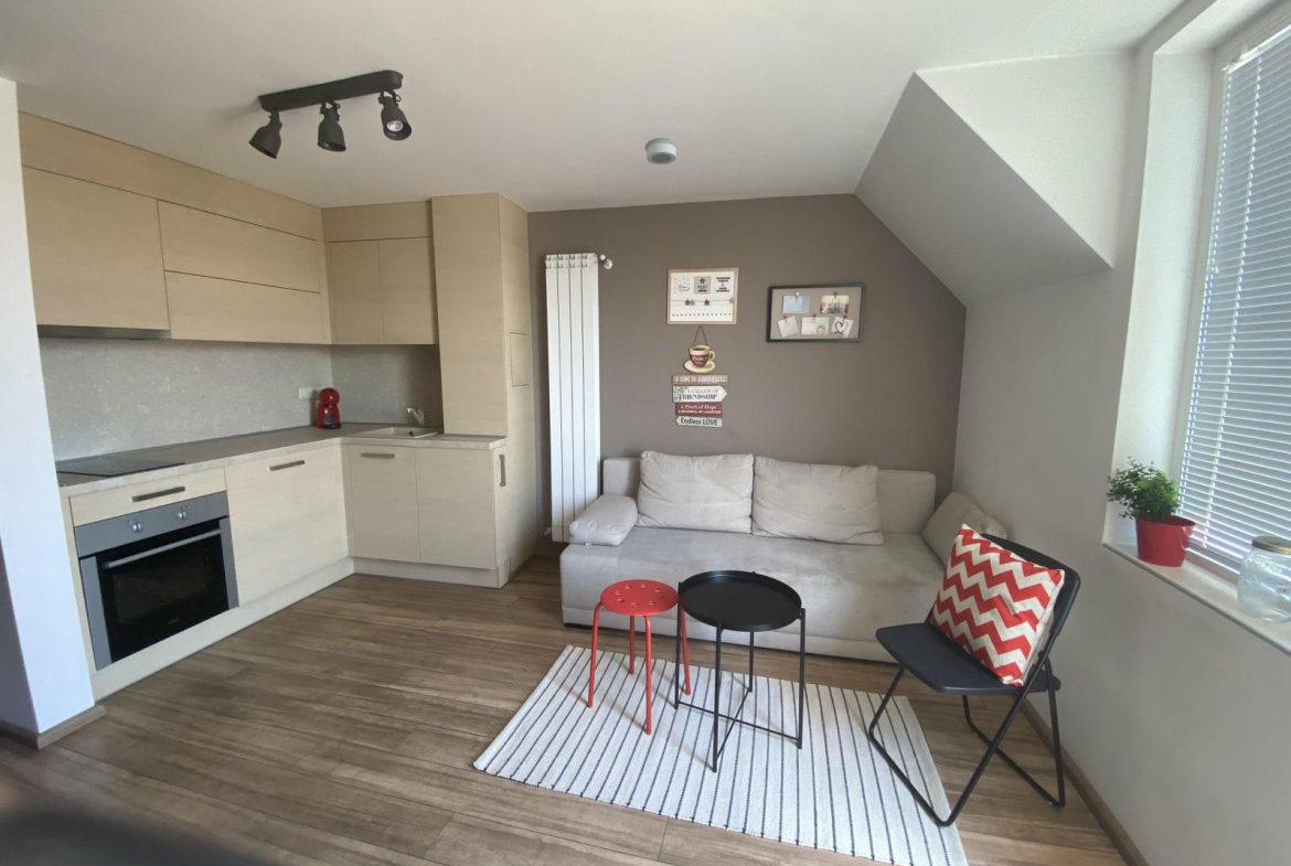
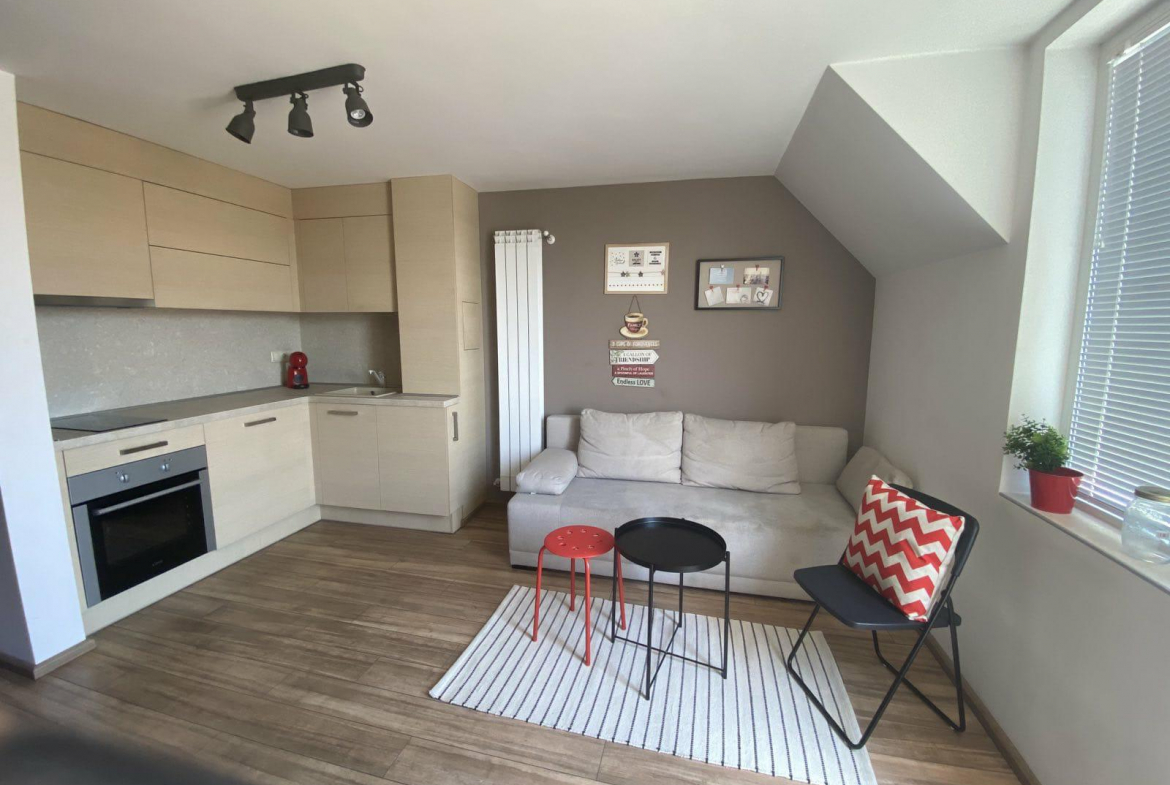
- smoke detector [644,137,679,165]
